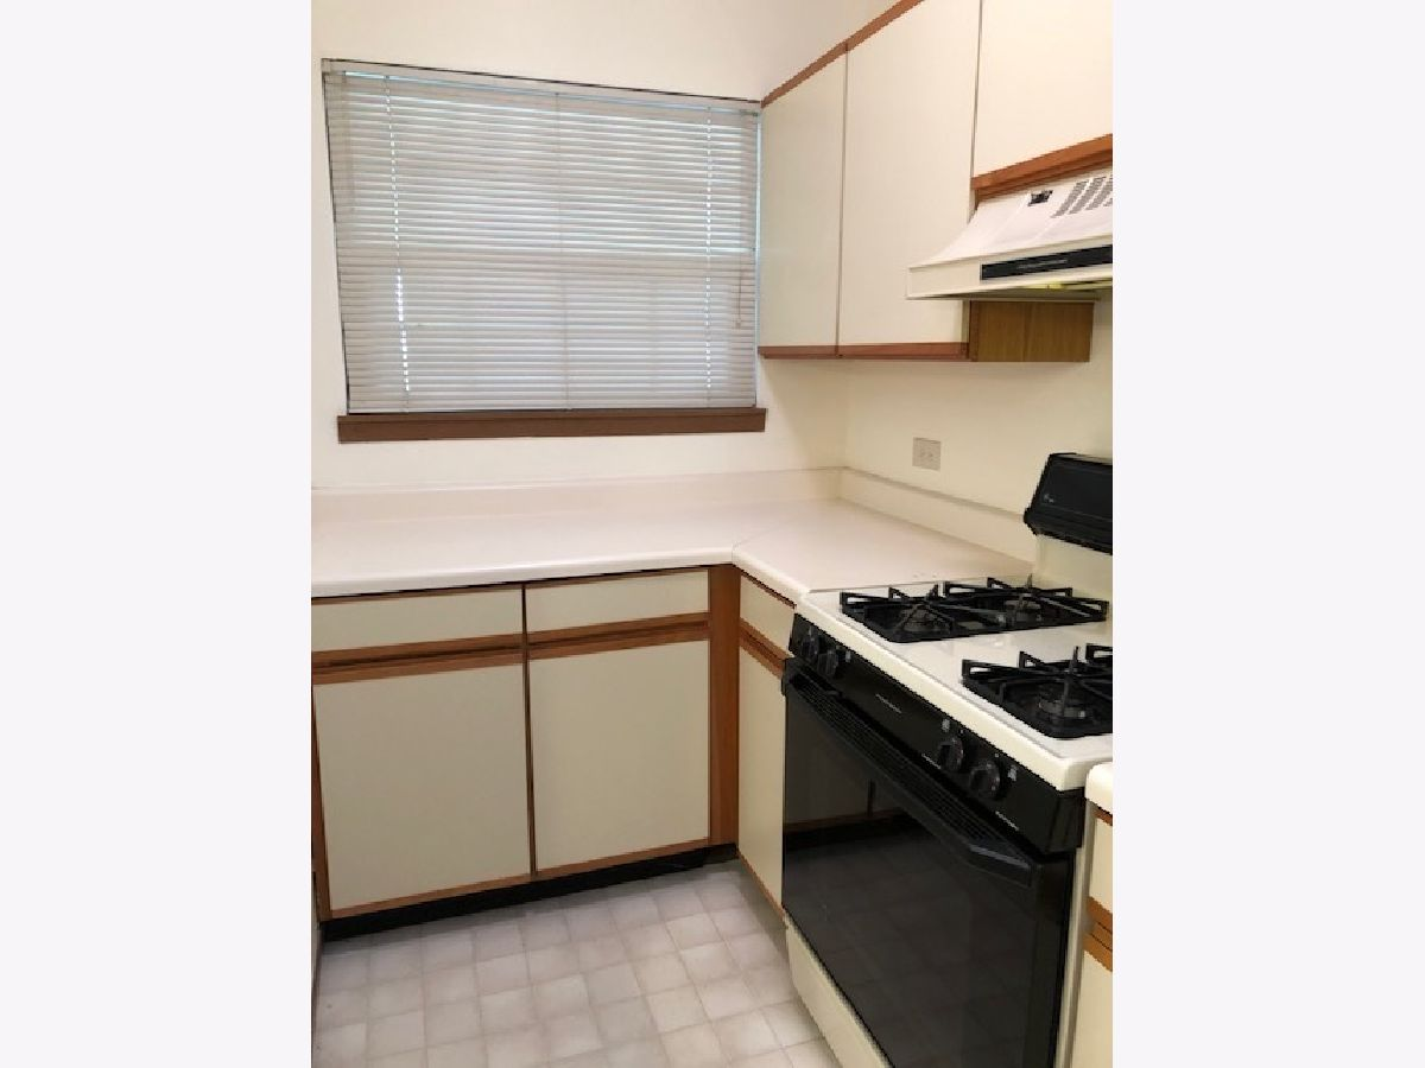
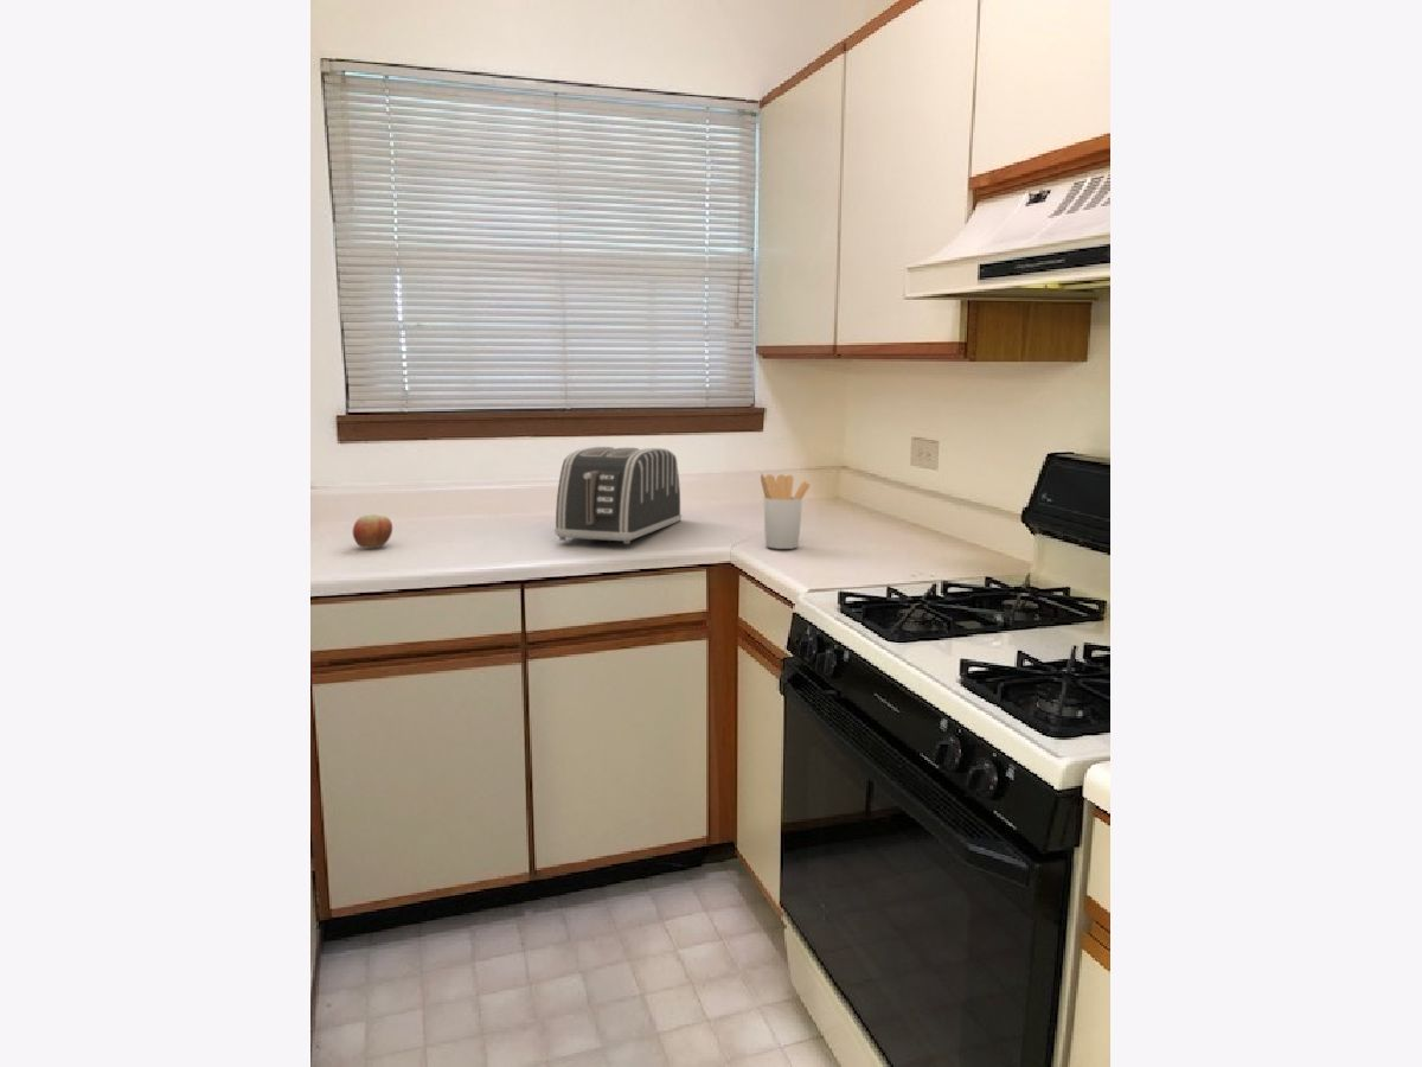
+ apple [352,513,393,550]
+ utensil holder [760,473,812,550]
+ toaster [553,446,683,545]
